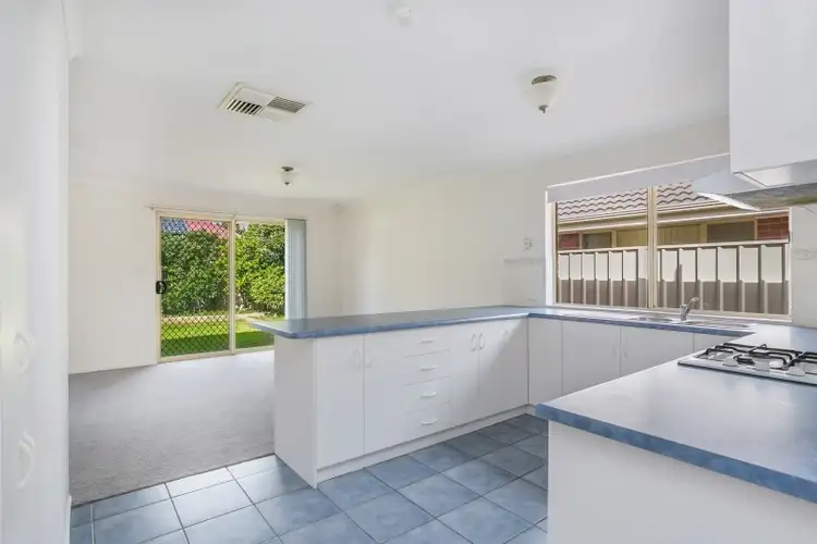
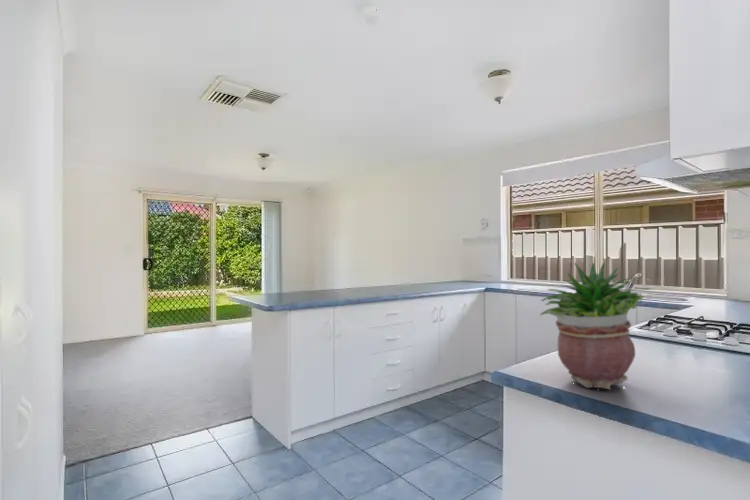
+ potted plant [539,260,653,391]
